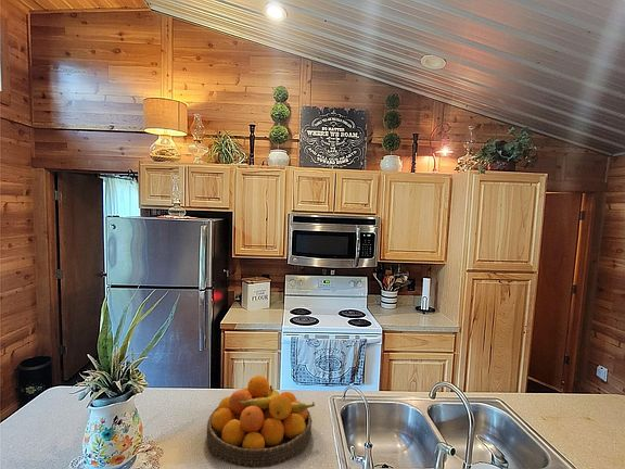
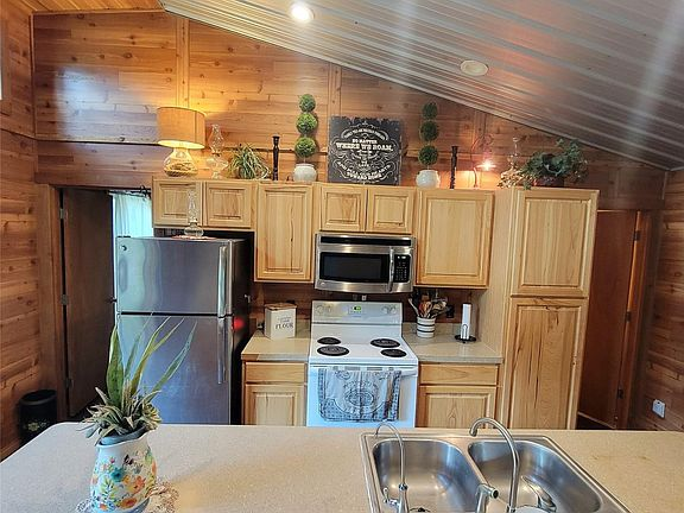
- fruit bowl [206,375,316,469]
